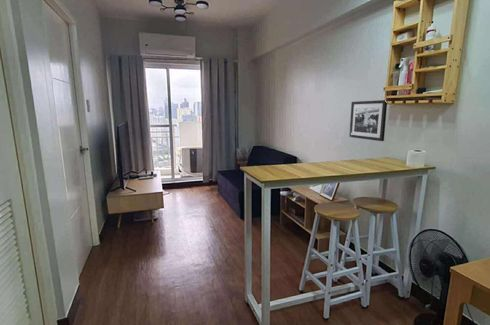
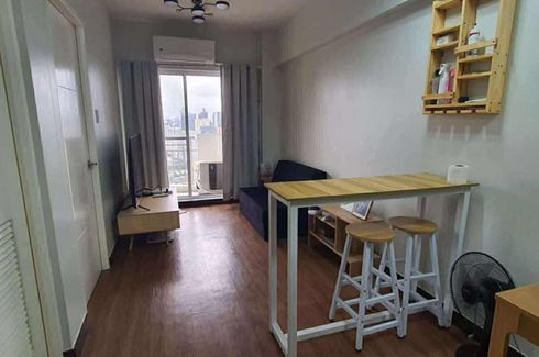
- picture frame [348,99,388,142]
